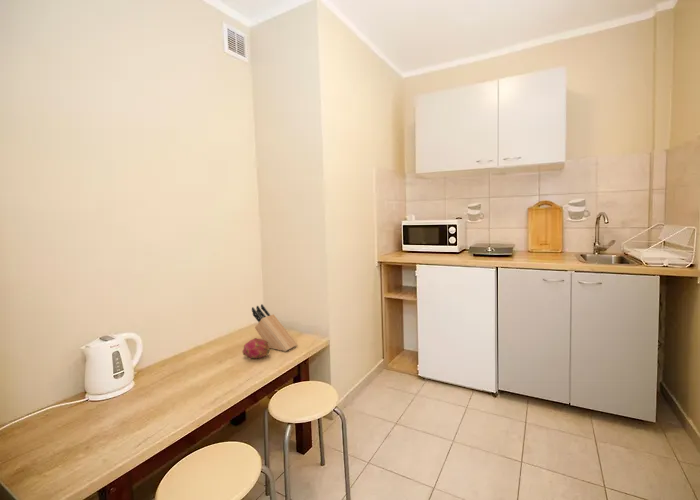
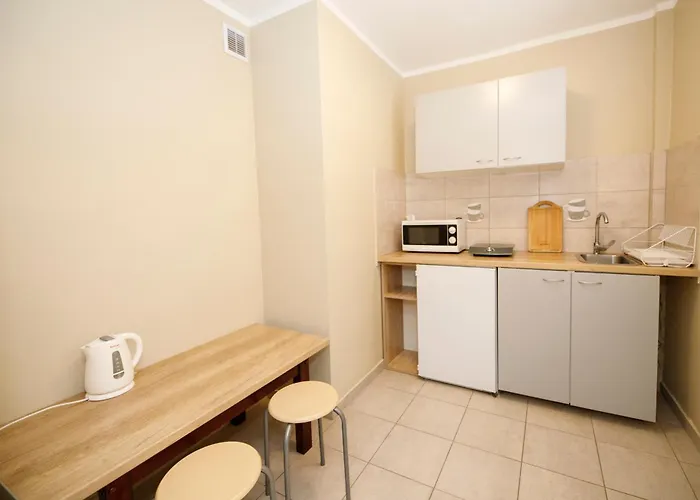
- knife block [251,303,298,352]
- fruit [241,337,271,359]
